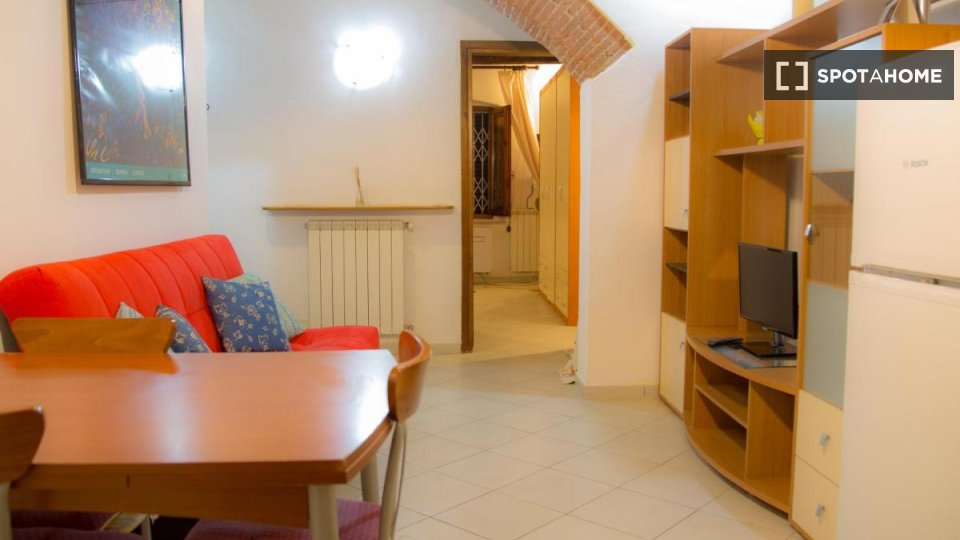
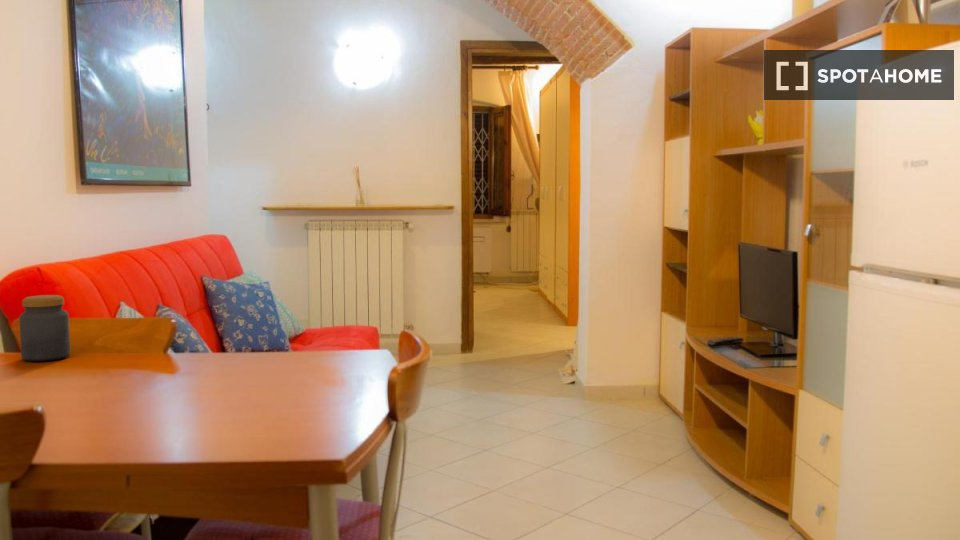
+ jar [18,294,71,362]
